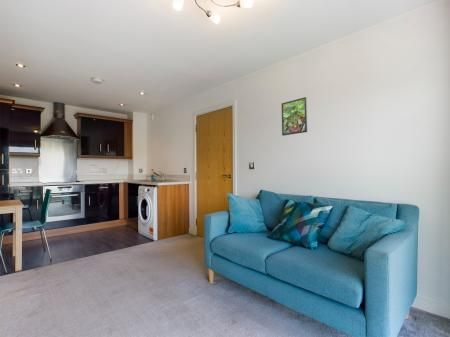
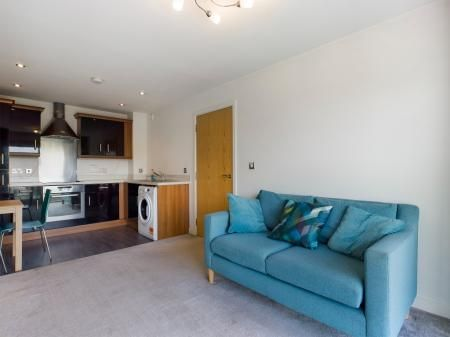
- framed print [281,96,308,137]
